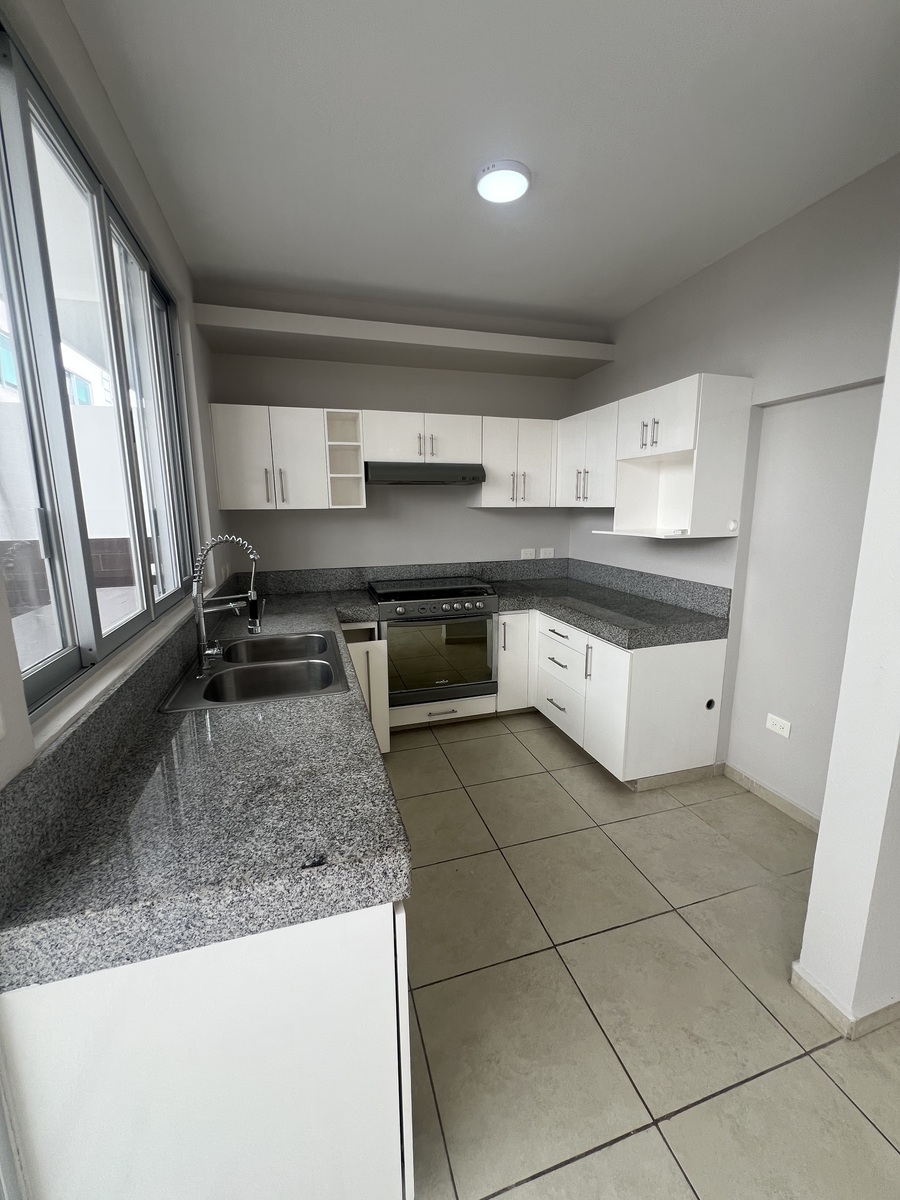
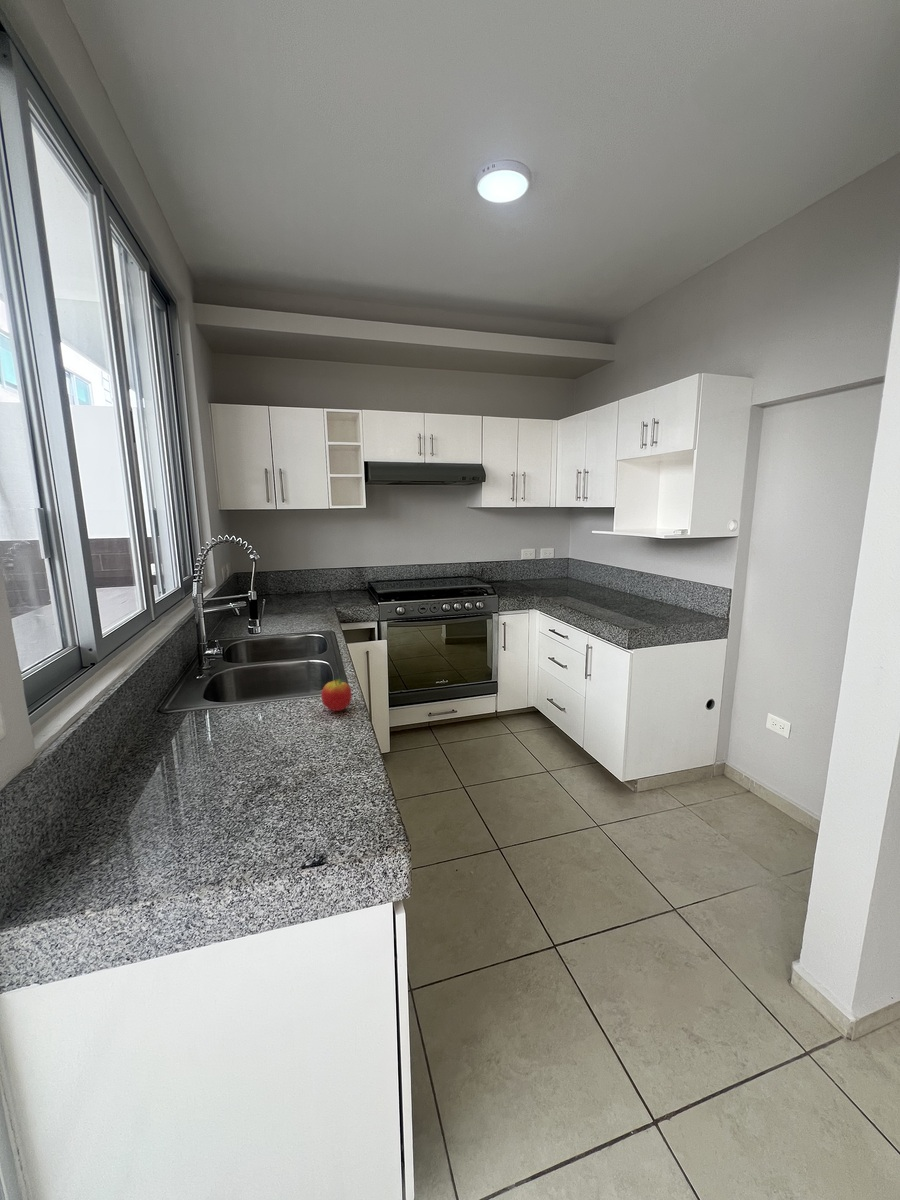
+ apple [320,678,353,712]
